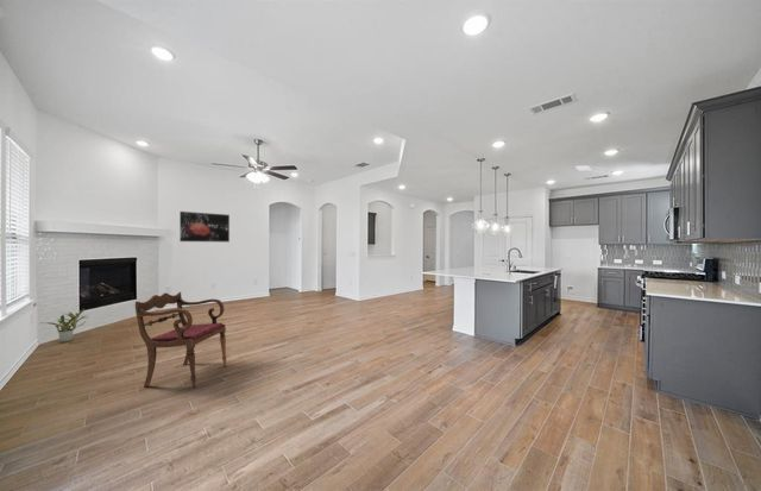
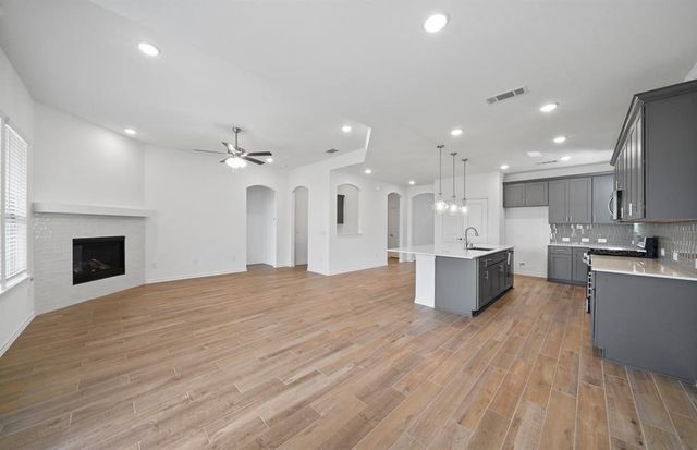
- wall art [178,210,231,243]
- armchair [134,291,228,389]
- potted plant [39,308,88,344]
